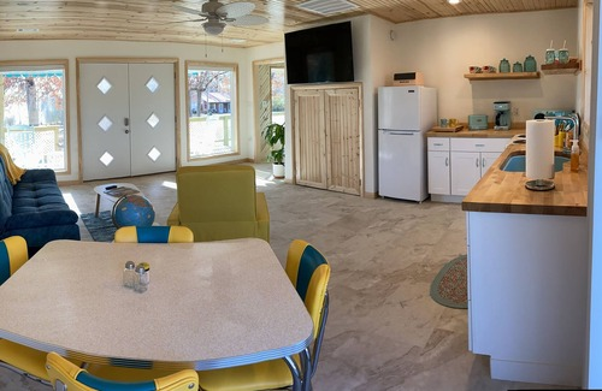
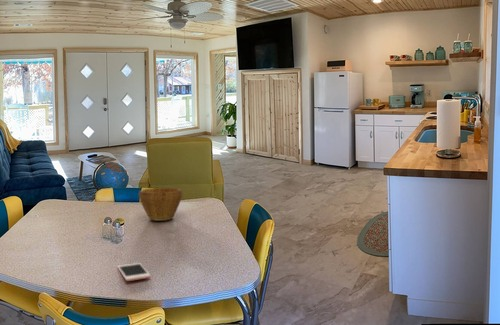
+ bowl [138,187,183,222]
+ cell phone [117,262,151,282]
